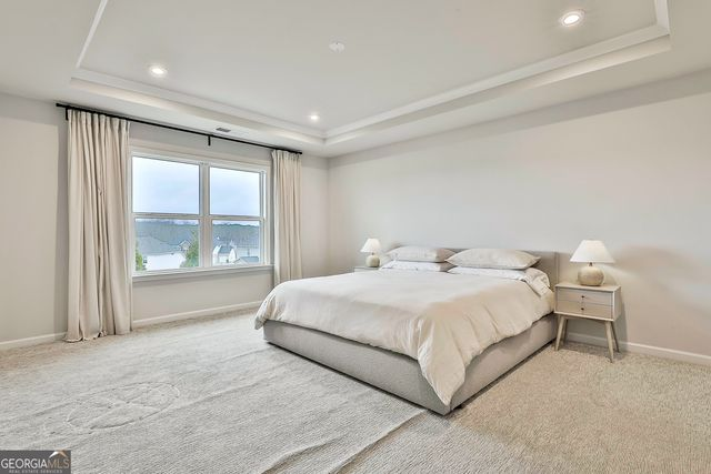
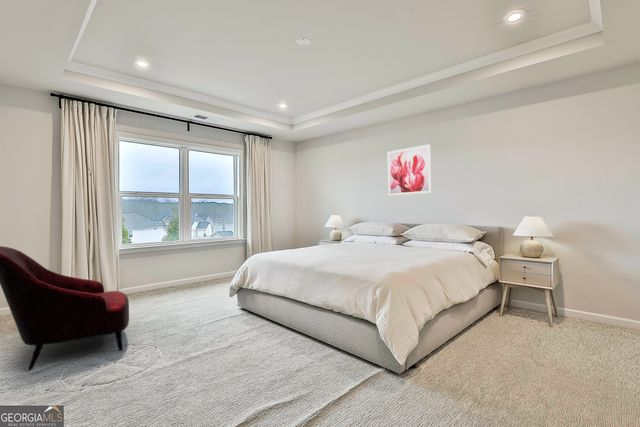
+ wall art [387,143,432,197]
+ armchair [0,245,130,371]
